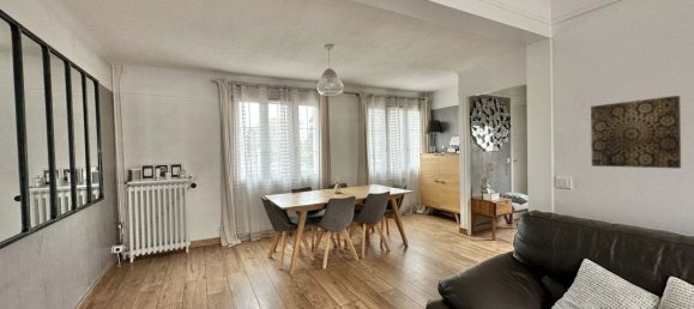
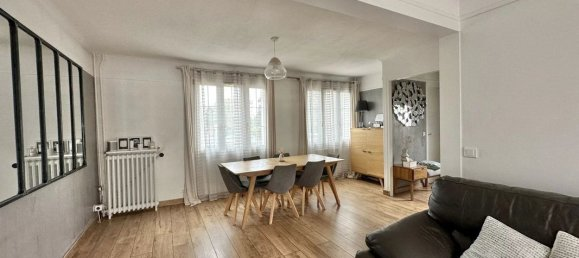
- wall art [590,95,682,170]
